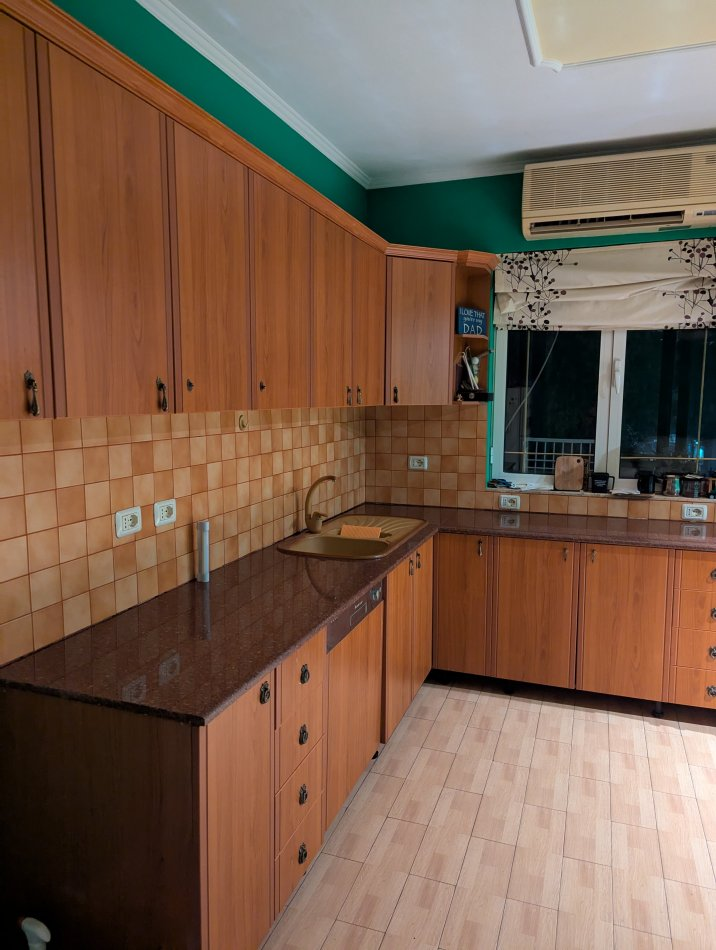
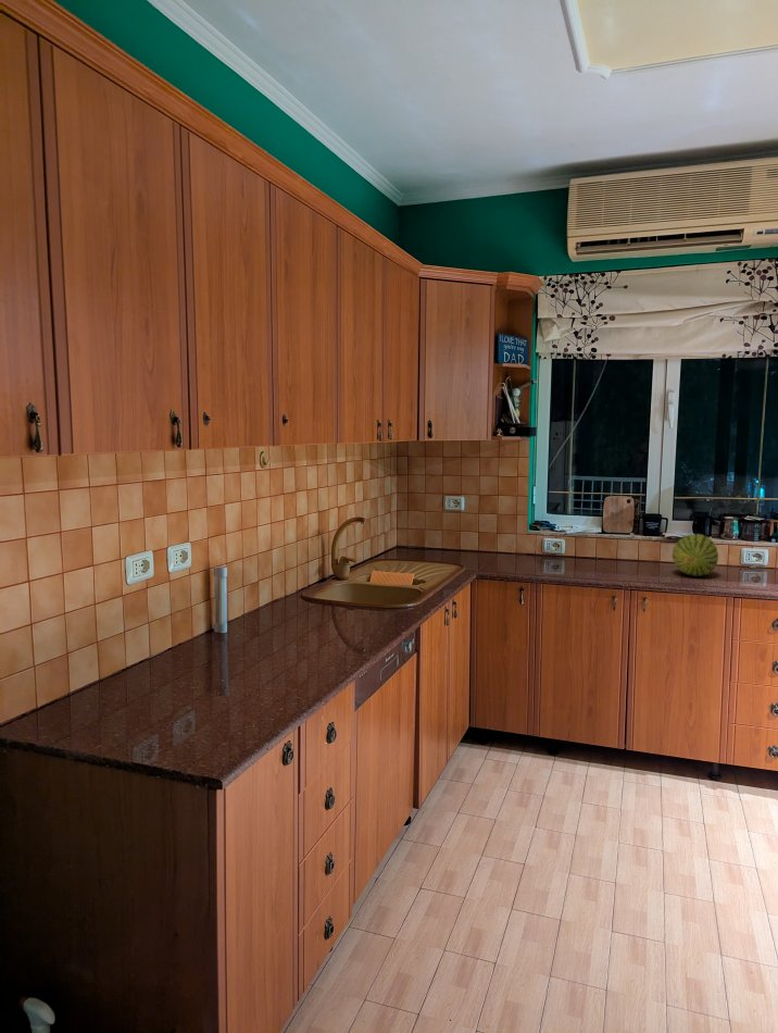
+ fruit [672,533,719,577]
